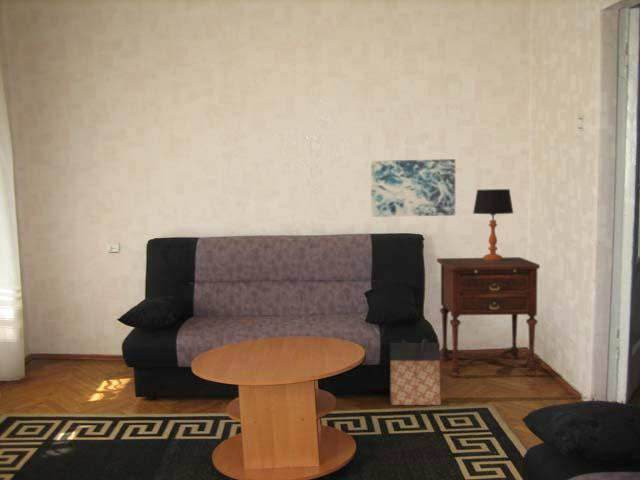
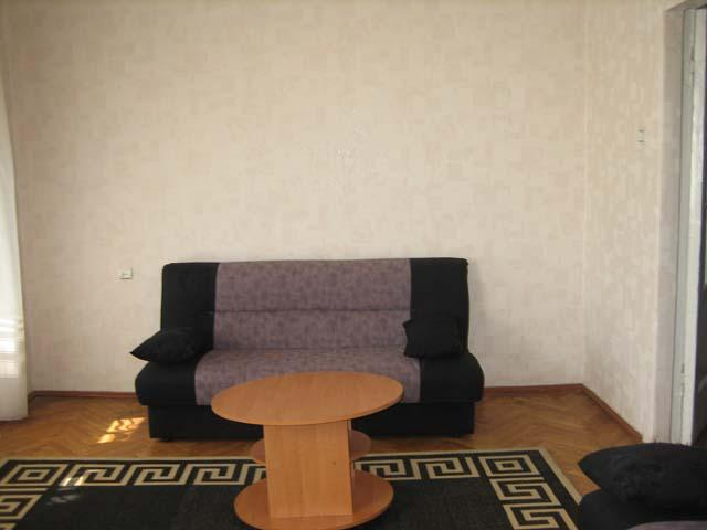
- table lamp [472,188,514,261]
- bag [389,338,442,406]
- wall art [370,158,456,218]
- side table [436,256,541,378]
